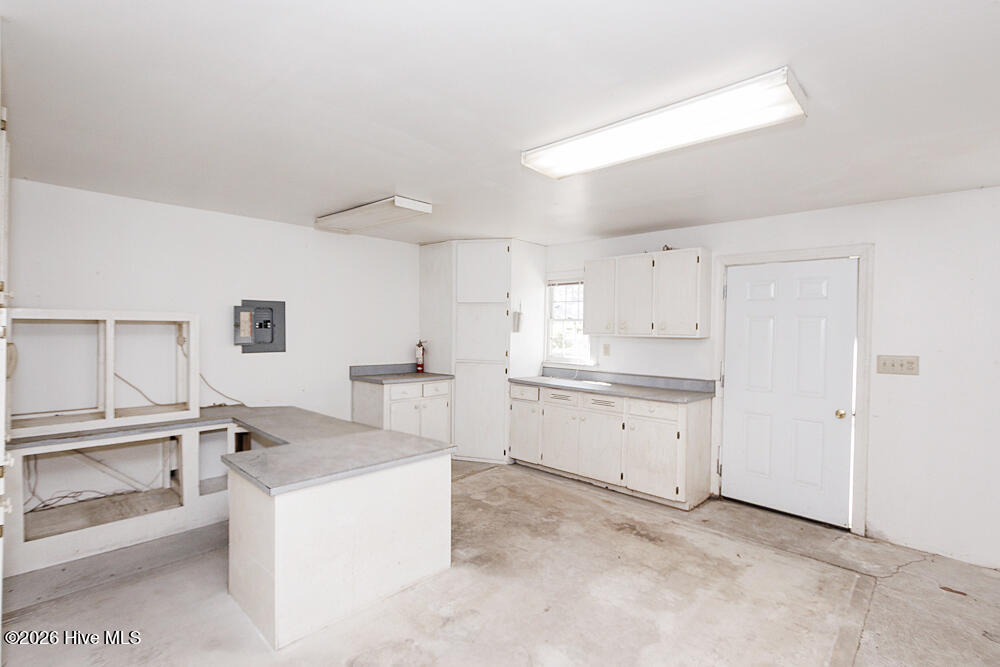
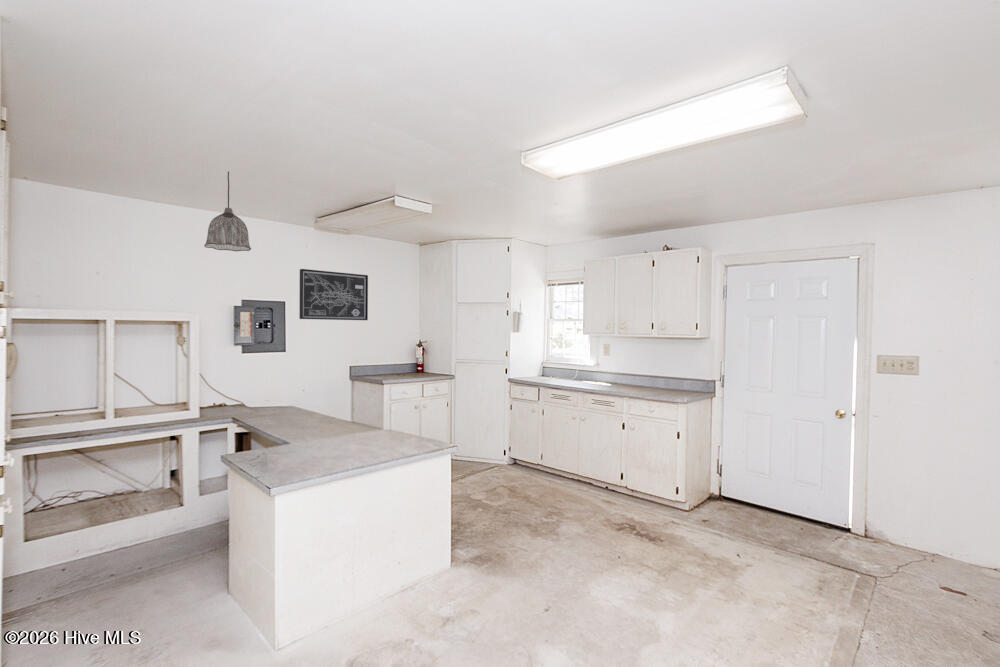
+ wall art [298,268,369,321]
+ pendant lamp [203,171,252,252]
